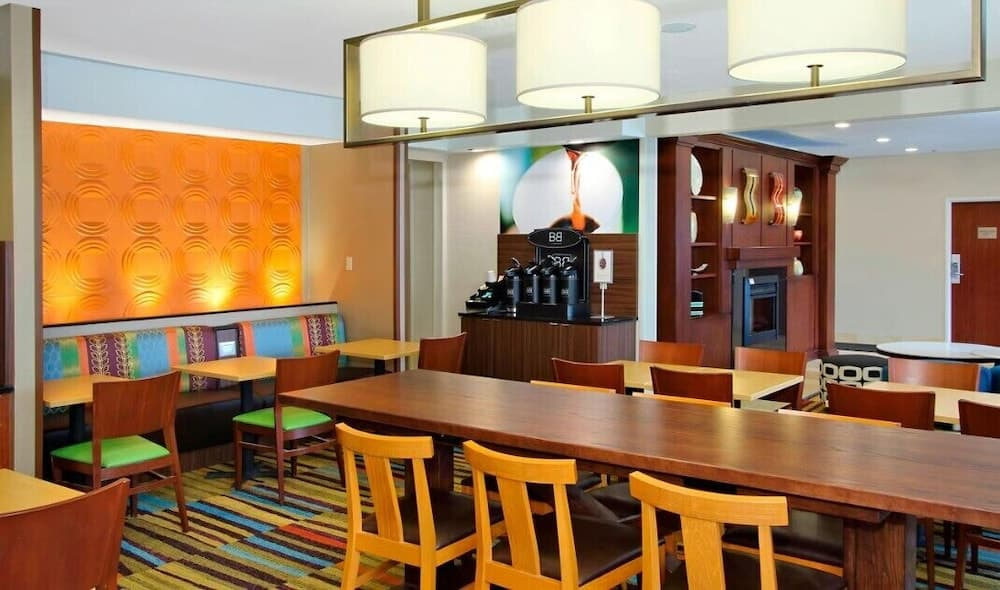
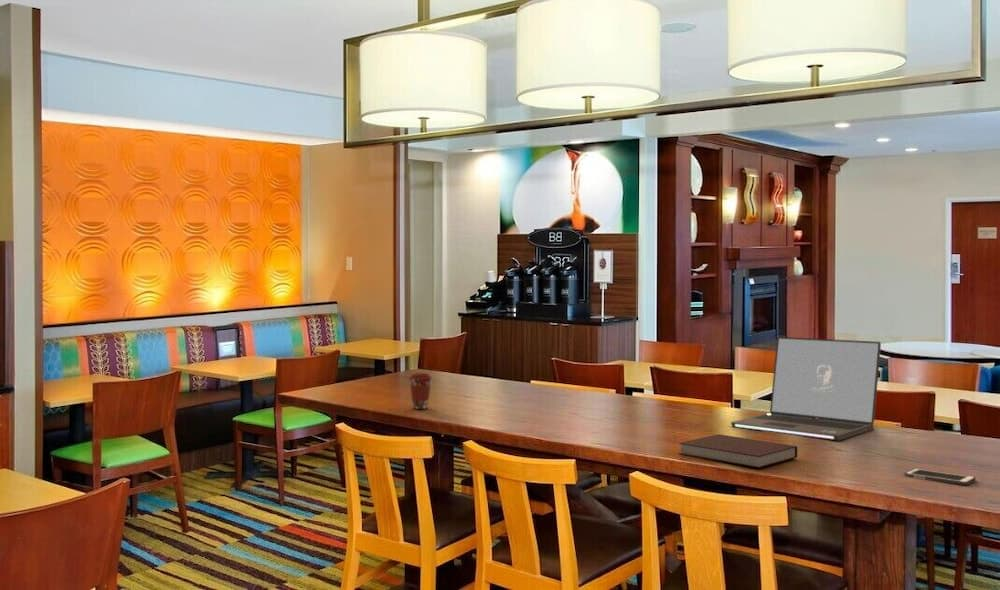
+ coffee cup [407,372,433,410]
+ notebook [678,433,799,469]
+ laptop [730,336,882,442]
+ cell phone [903,467,977,486]
